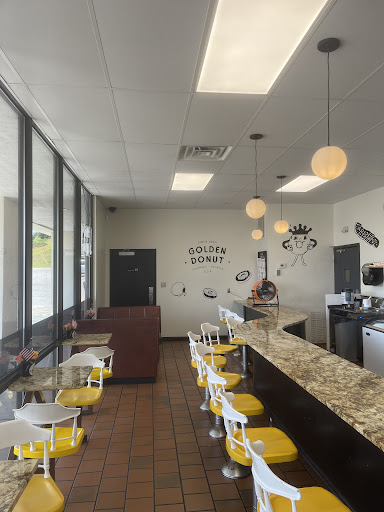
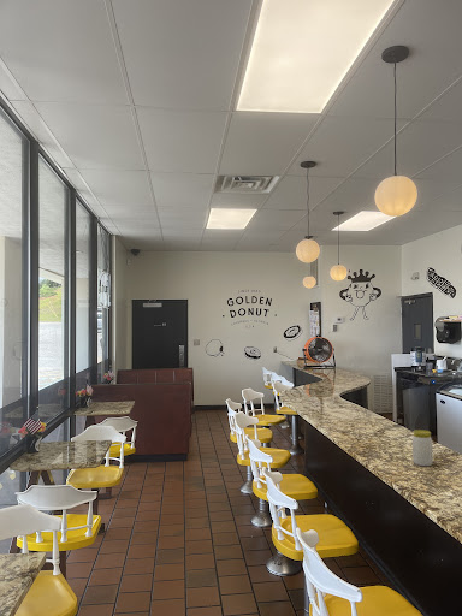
+ jar [411,428,434,467]
